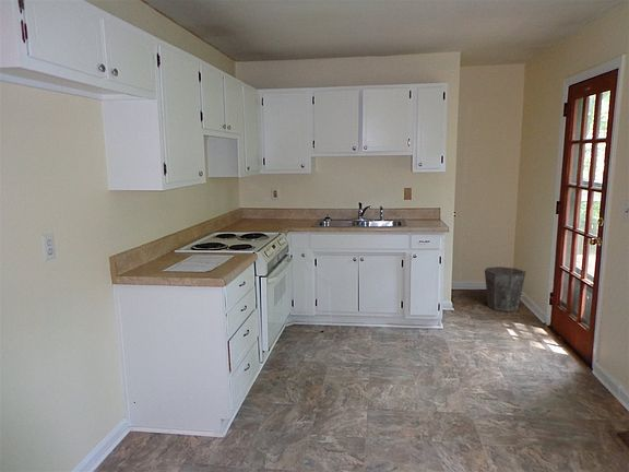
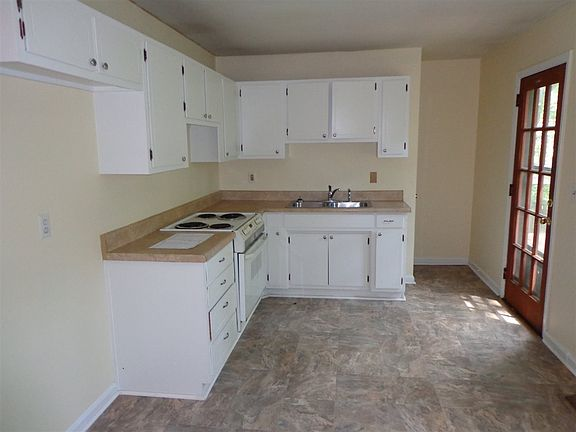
- waste bin [484,266,526,312]
